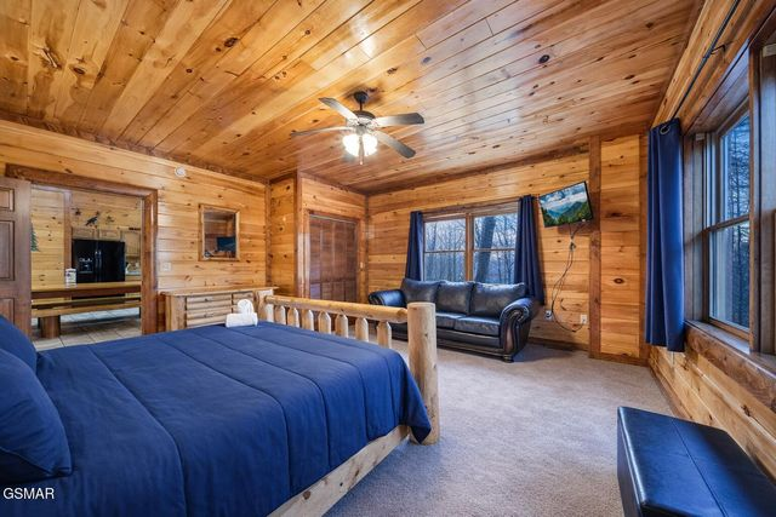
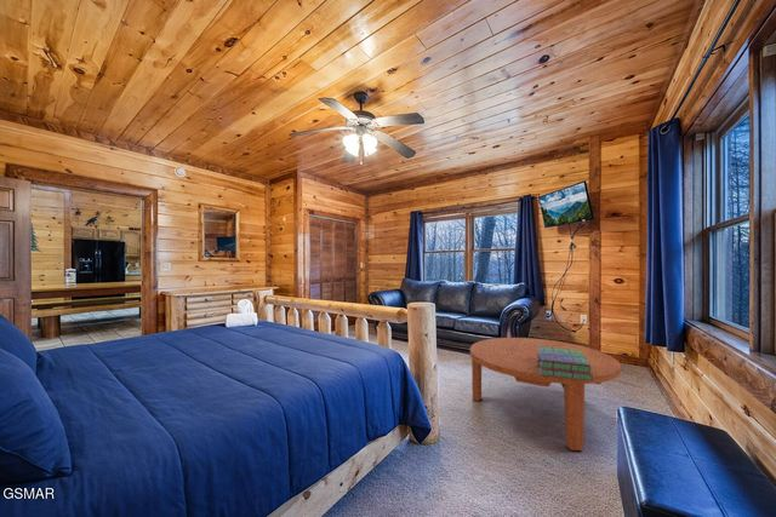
+ coffee table [469,337,622,452]
+ stack of books [537,346,594,381]
